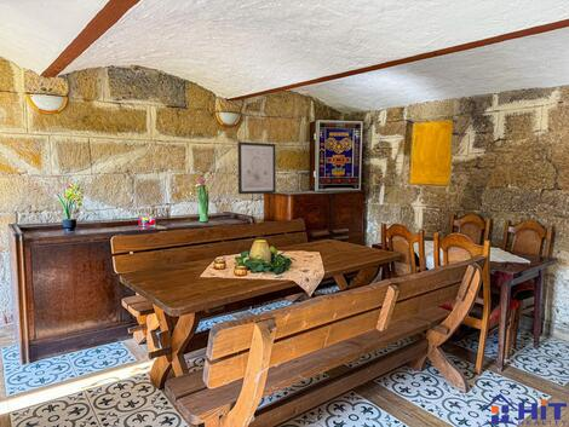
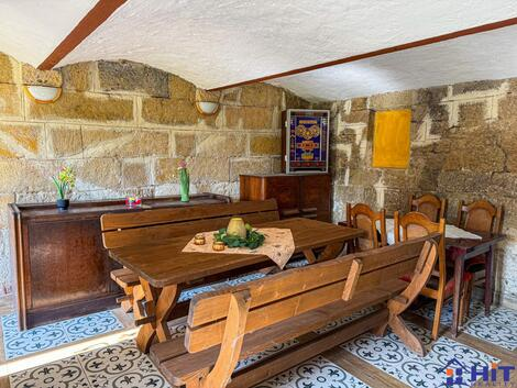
- wall art [236,140,277,196]
